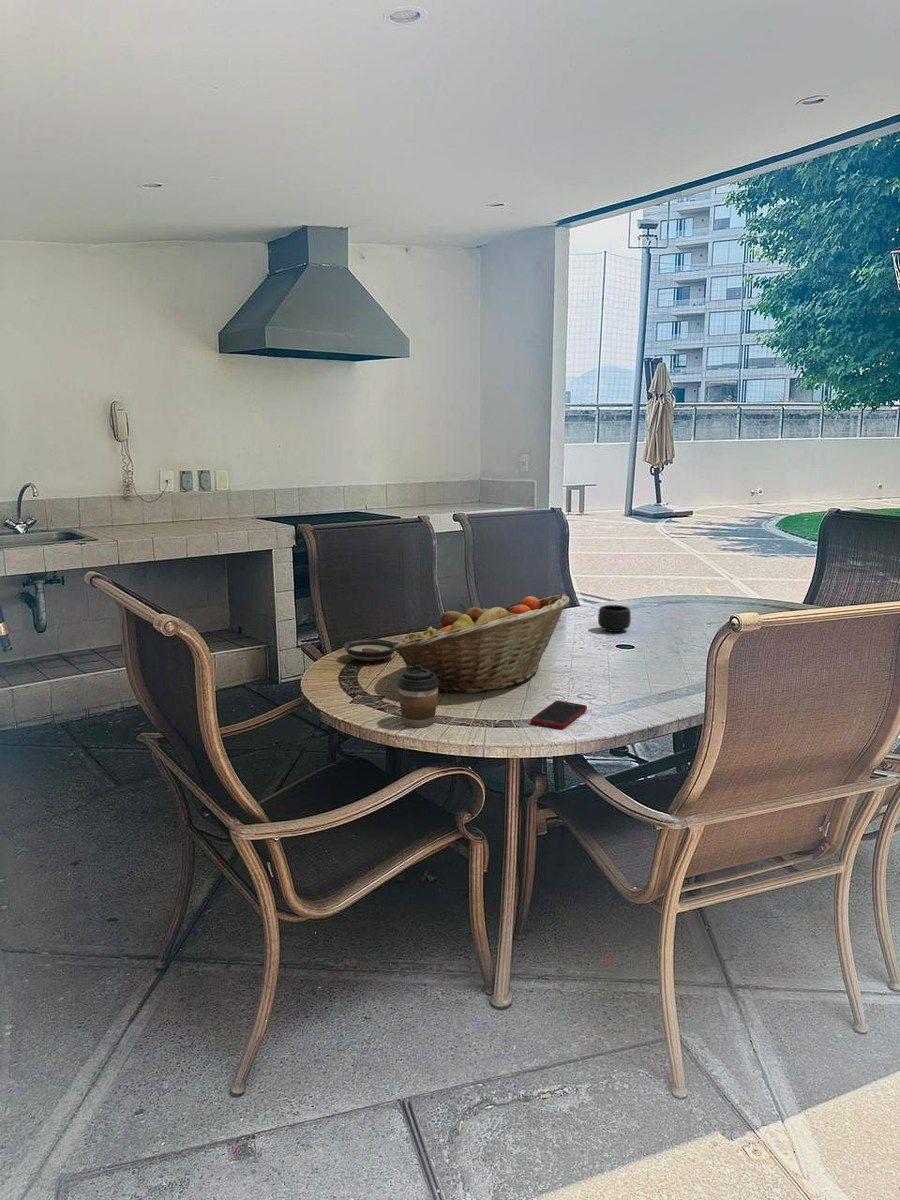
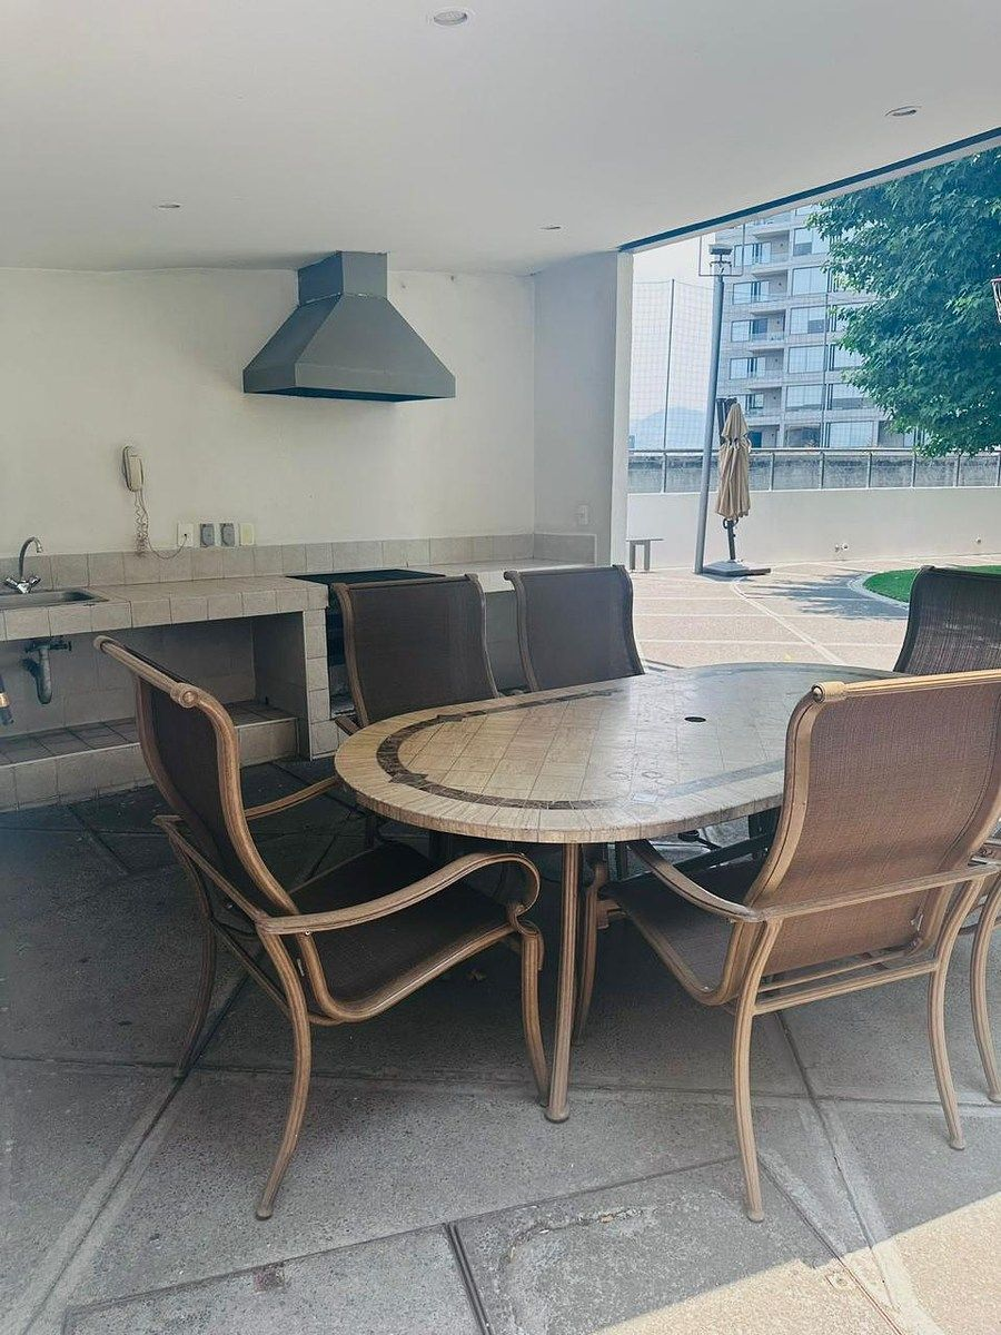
- saucer [342,638,398,662]
- coffee cup [396,665,439,728]
- cell phone [530,700,588,730]
- fruit basket [393,593,570,694]
- mug [597,604,632,633]
